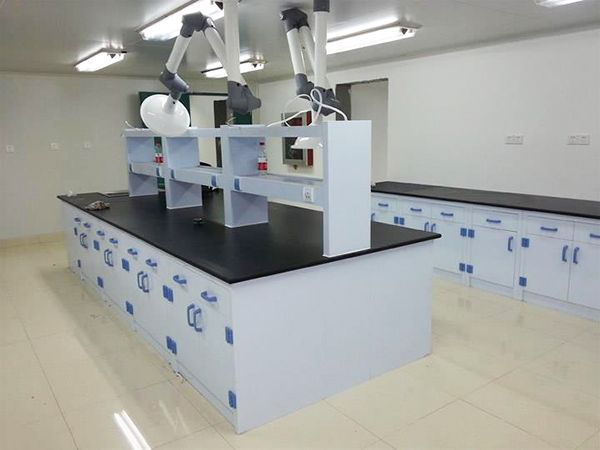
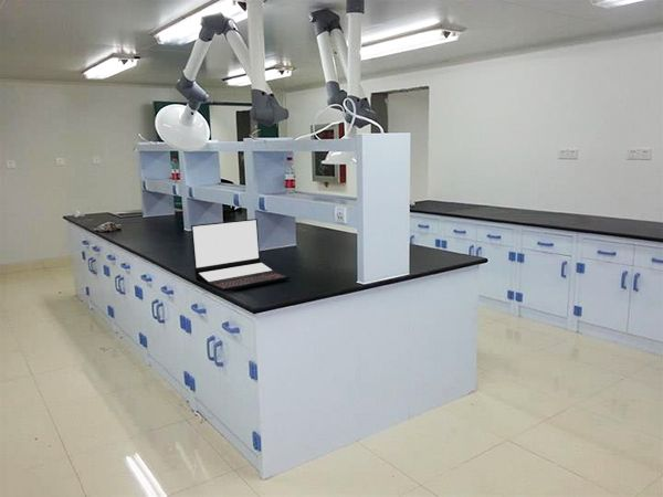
+ laptop [190,218,291,293]
